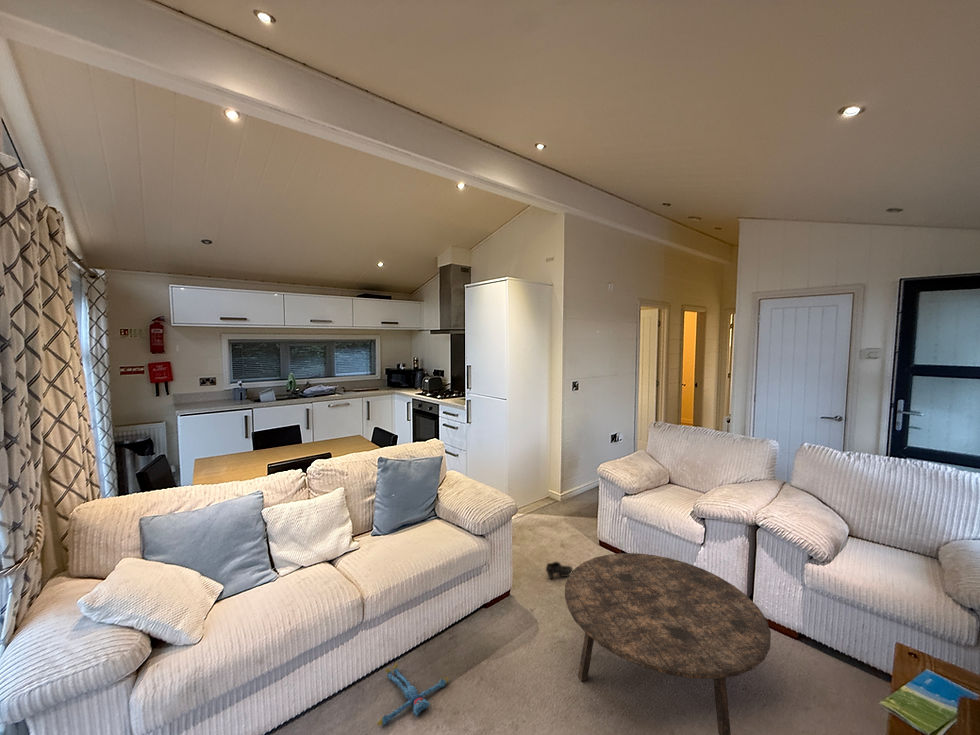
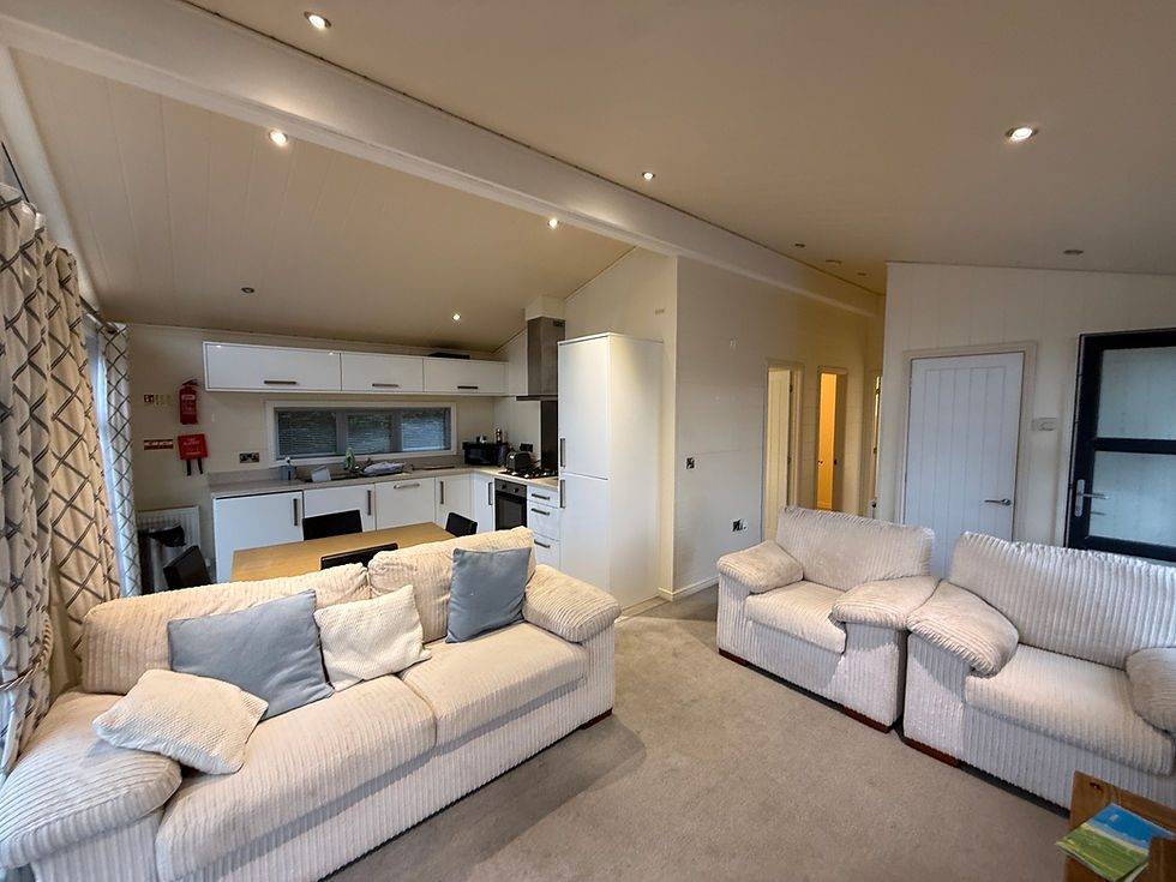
- plush toy [376,662,449,727]
- shoe [545,561,574,580]
- coffee table [564,552,772,735]
